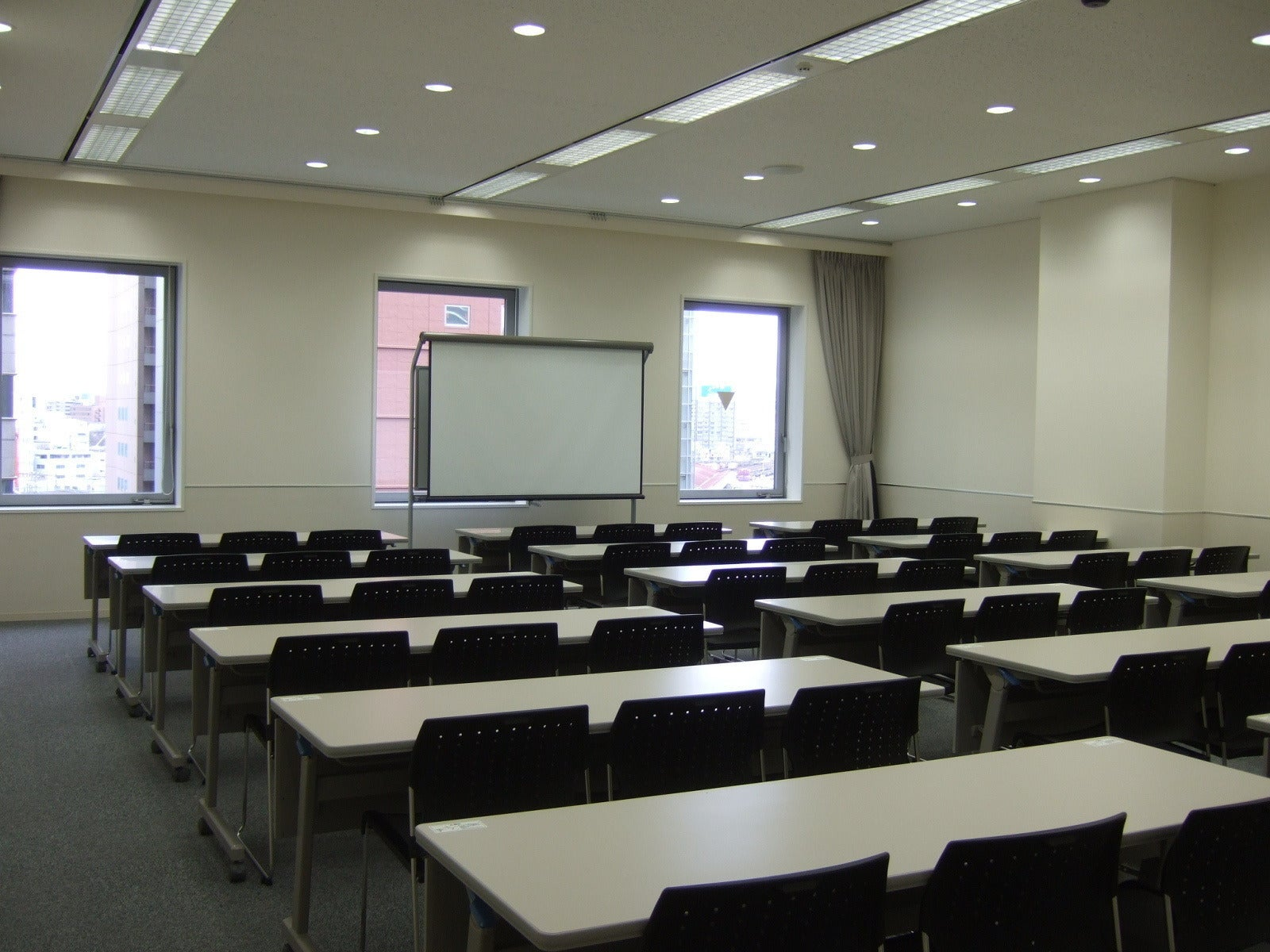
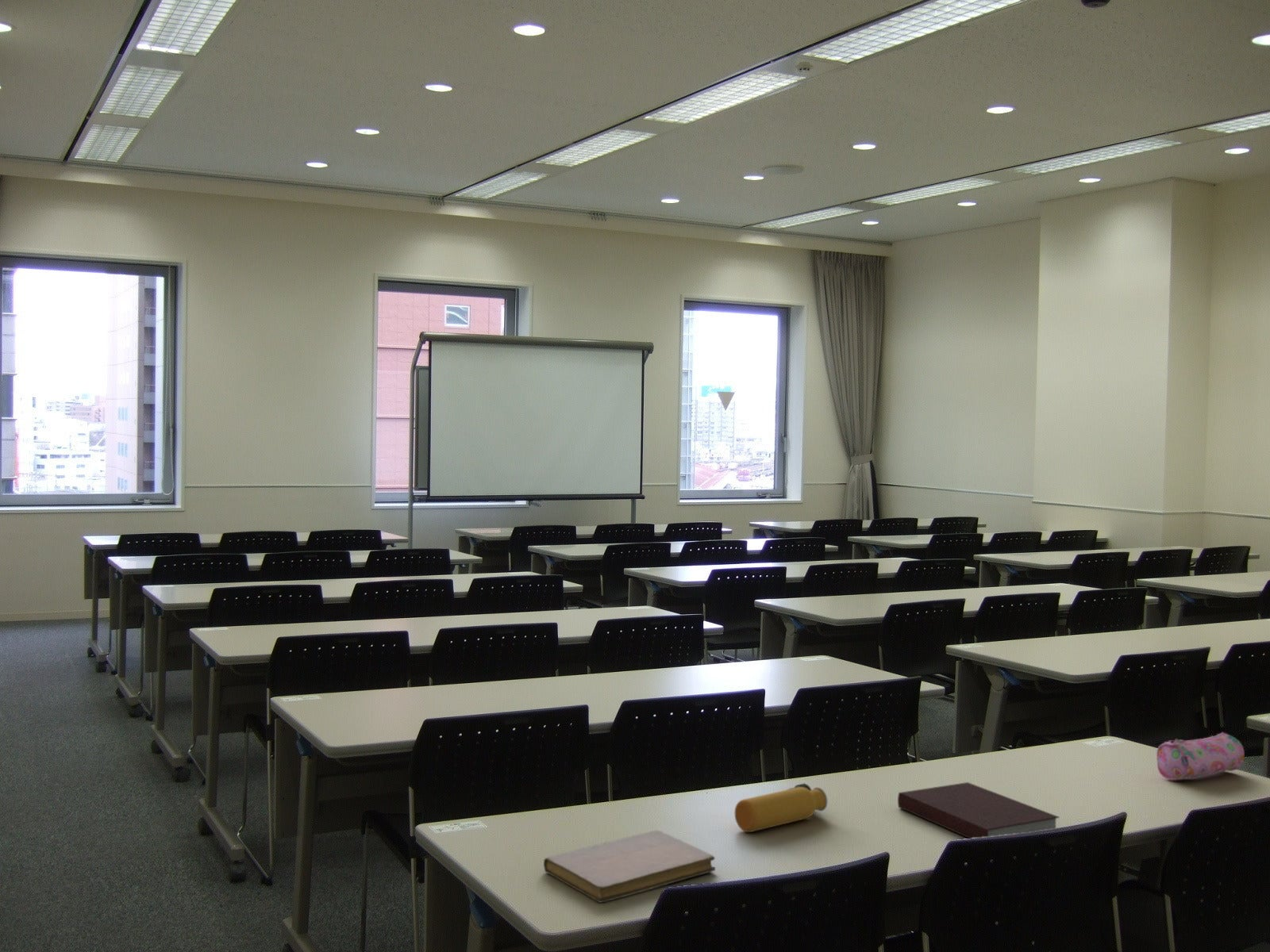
+ notebook [897,781,1060,839]
+ pencil case [1156,731,1245,781]
+ notebook [543,829,716,903]
+ water bottle [733,783,829,833]
